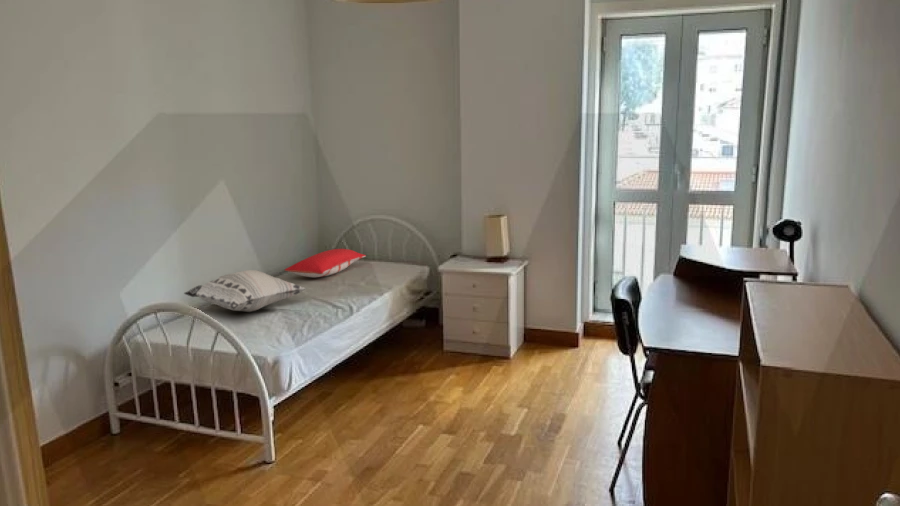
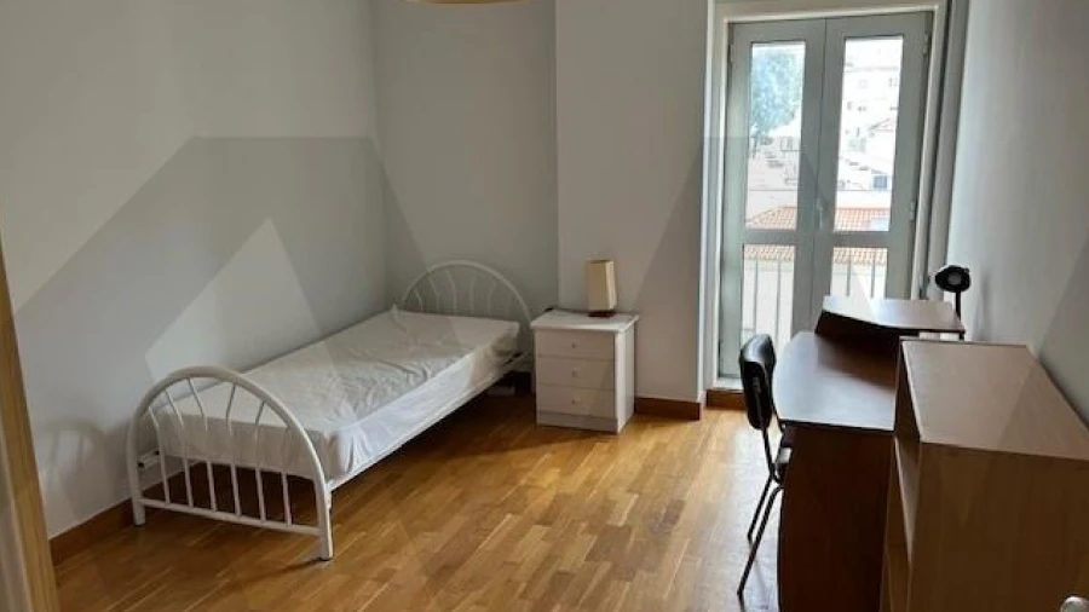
- pillow [284,248,367,278]
- decorative pillow [183,269,307,313]
